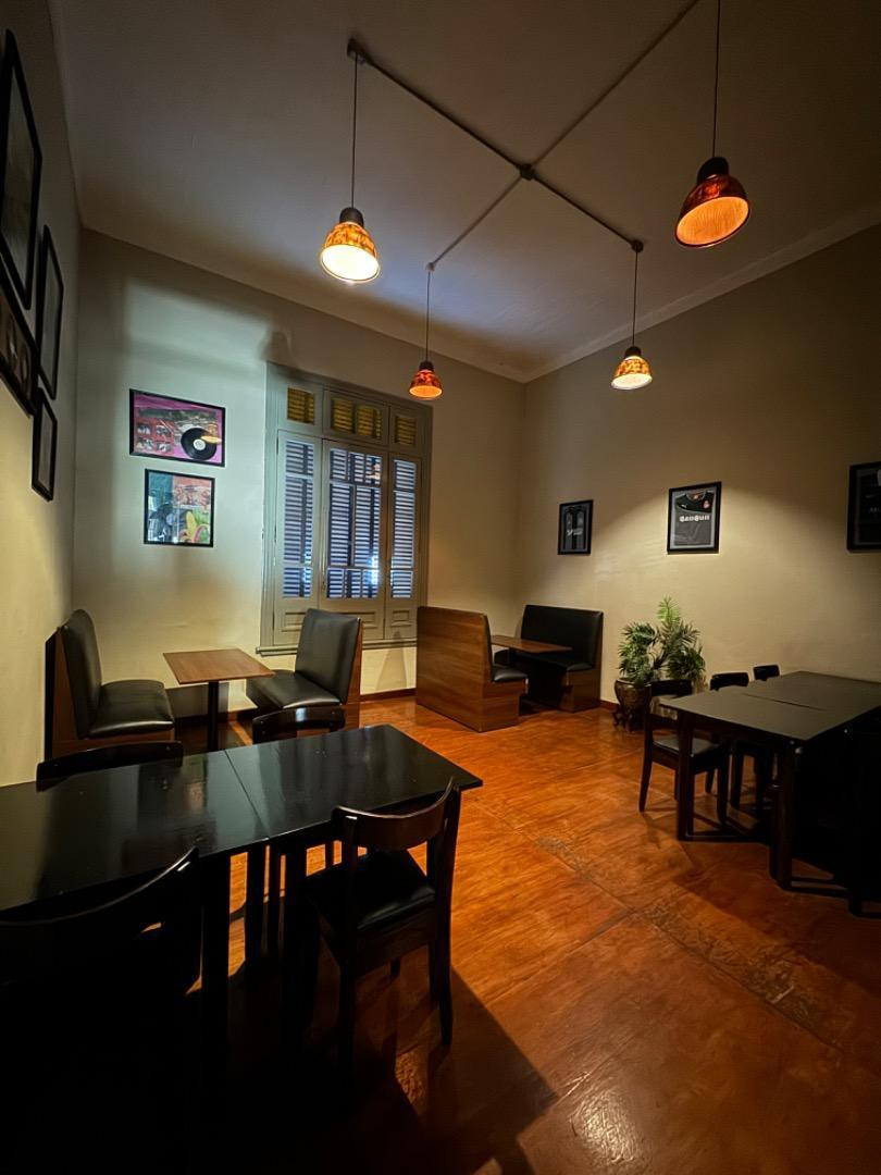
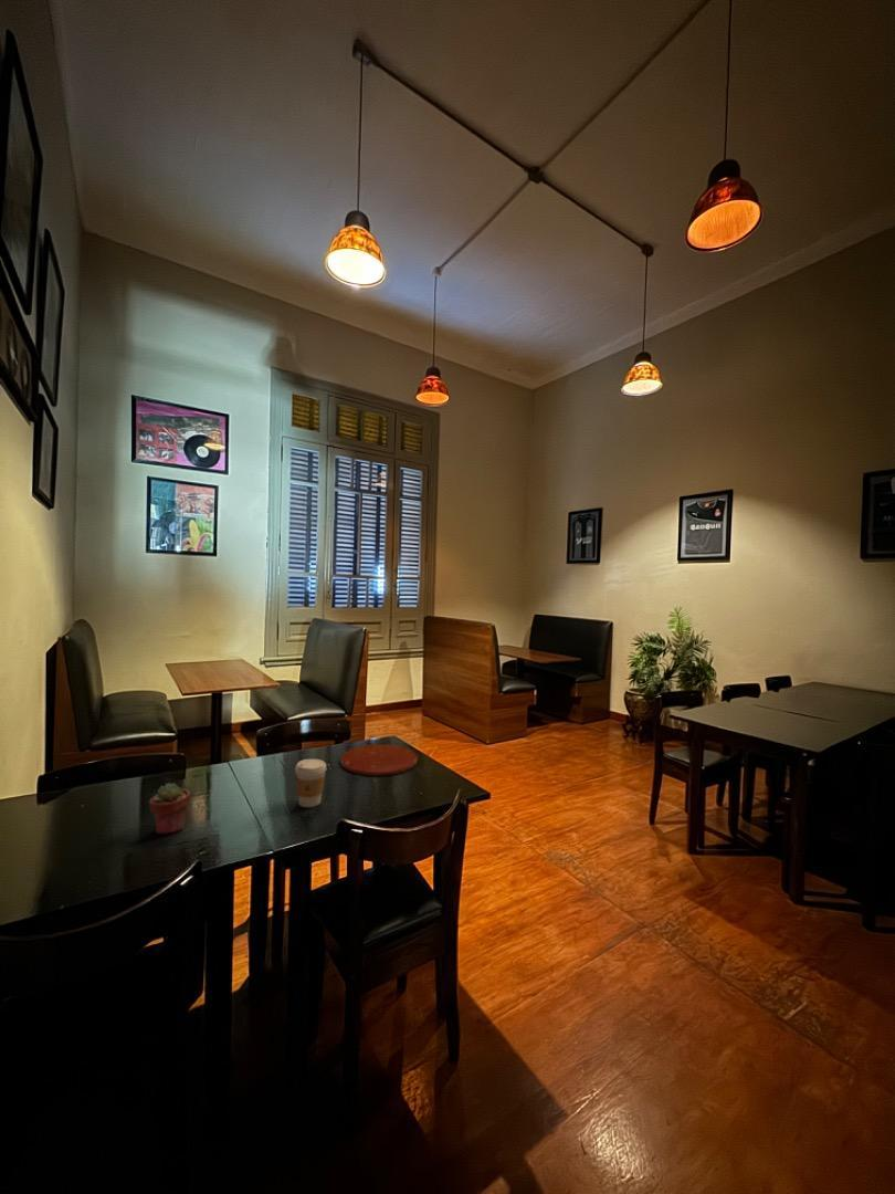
+ potted succulent [148,783,191,836]
+ coffee cup [294,758,327,808]
+ plate [339,743,419,777]
